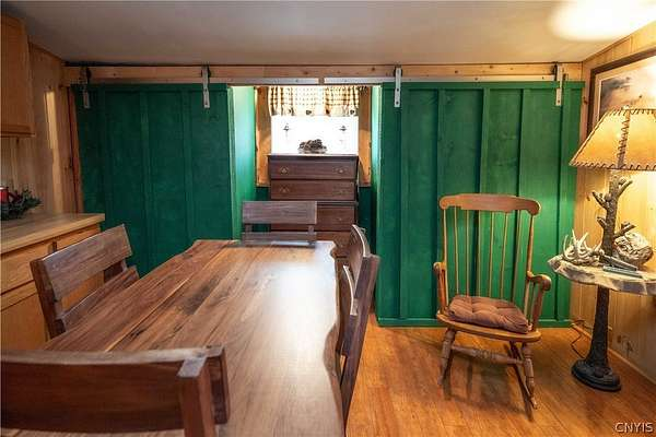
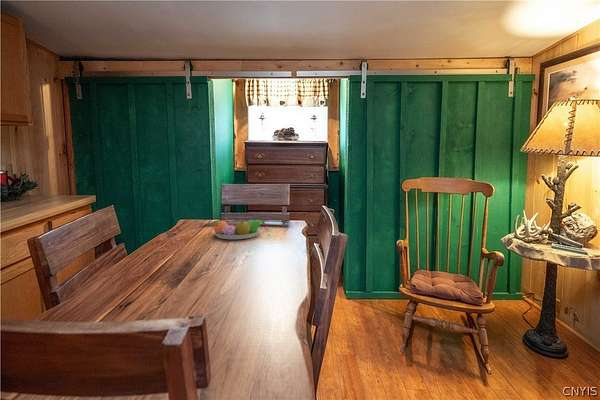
+ fruit bowl [211,218,266,240]
